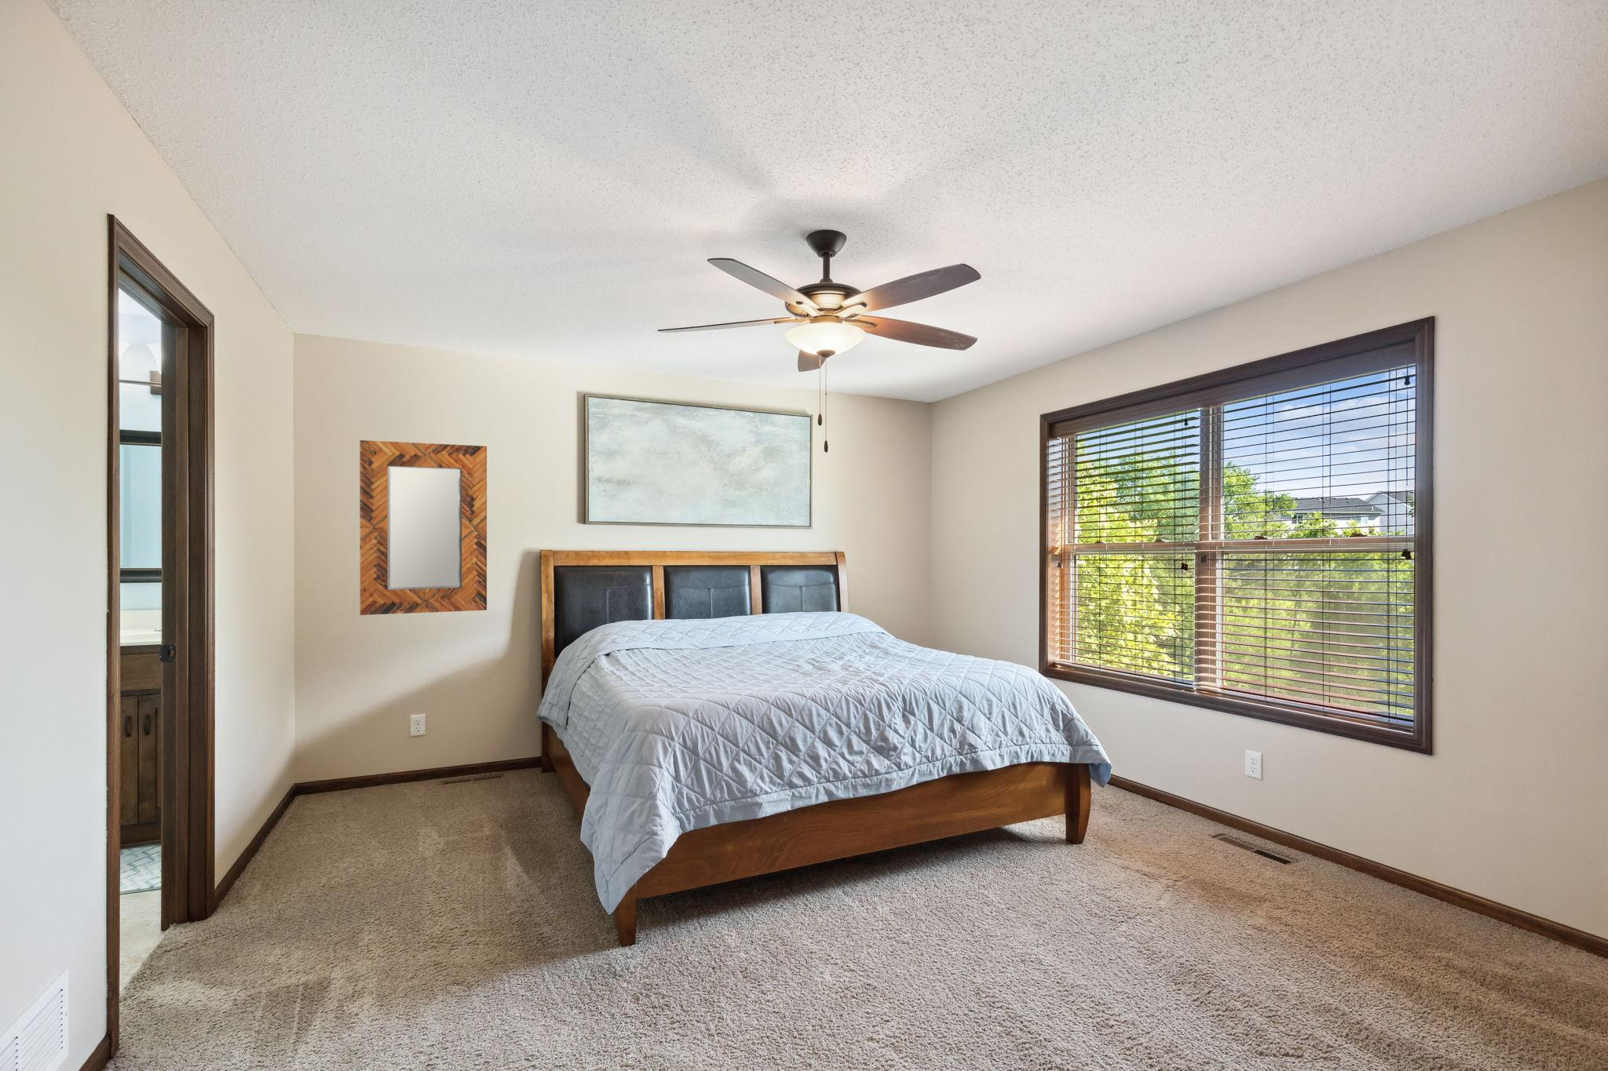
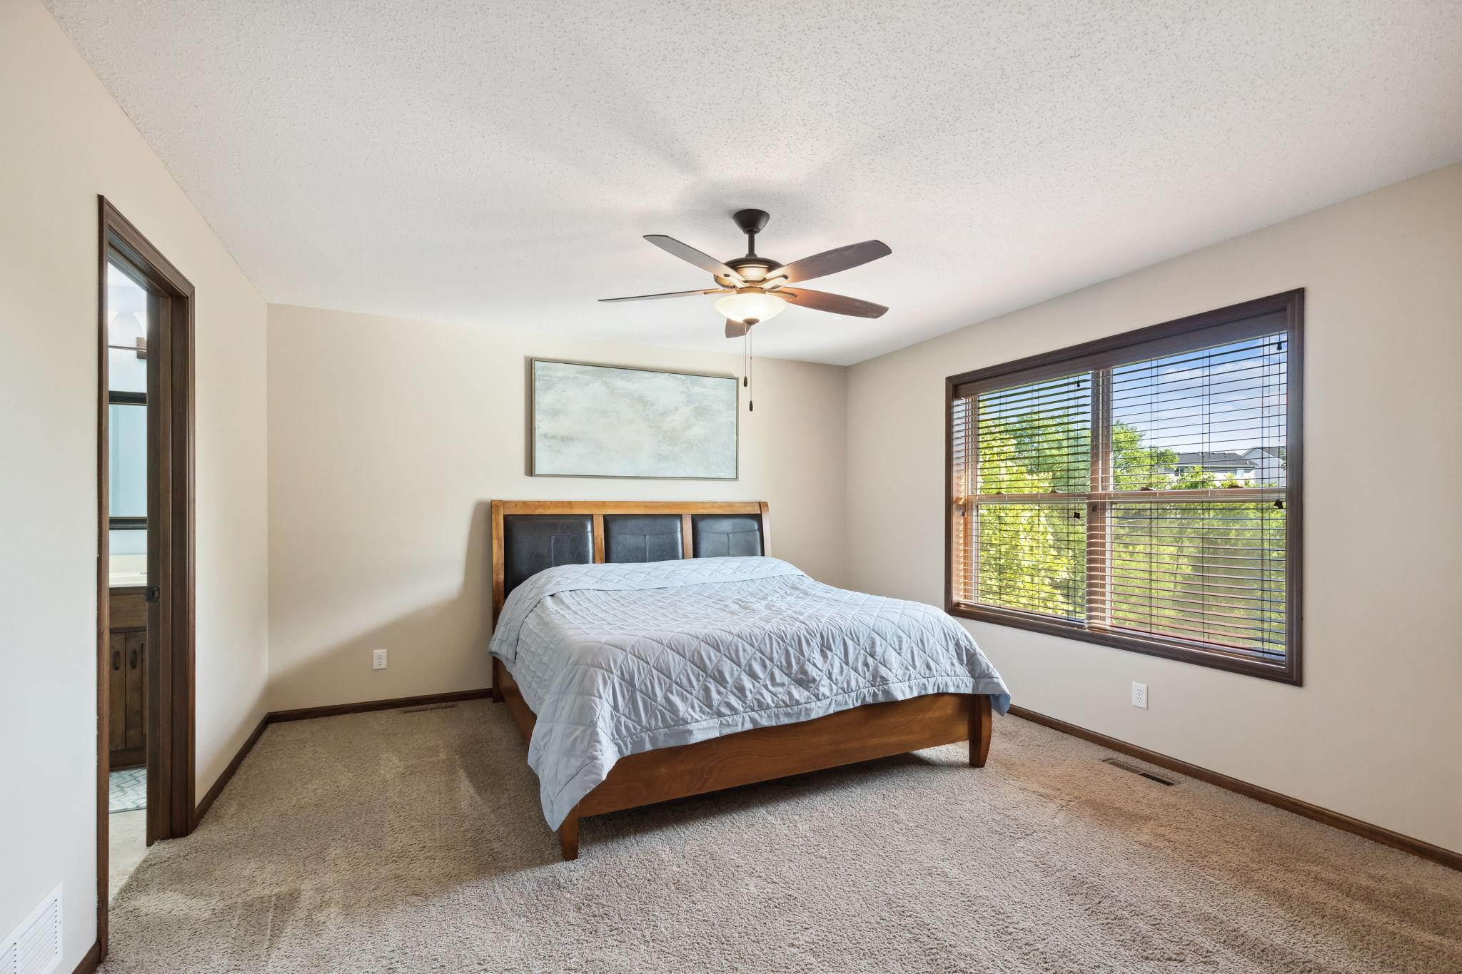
- home mirror [359,440,488,616]
